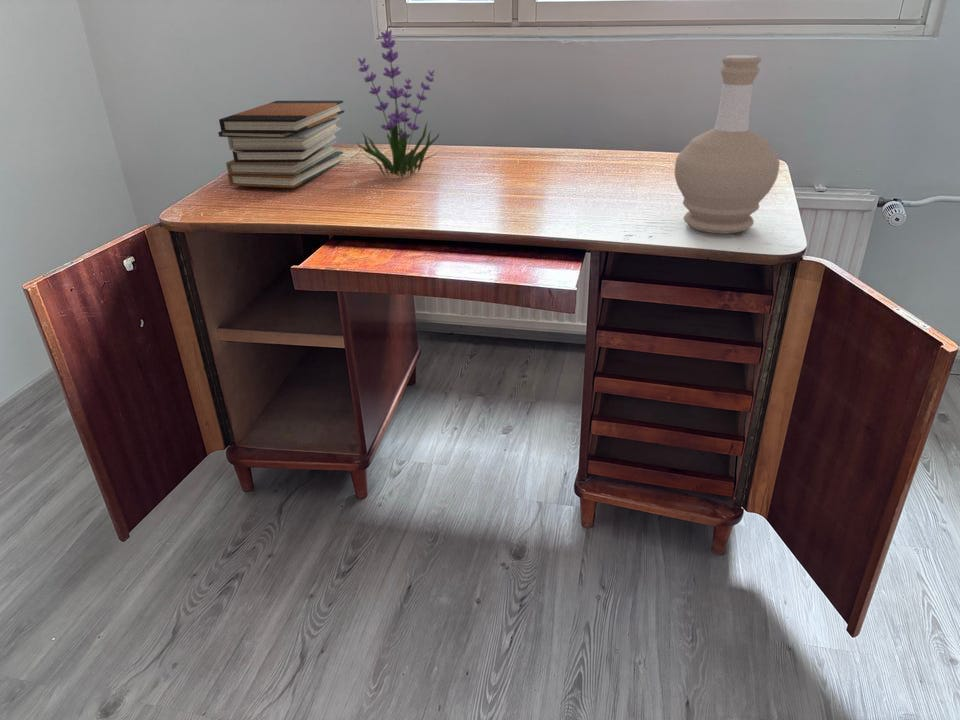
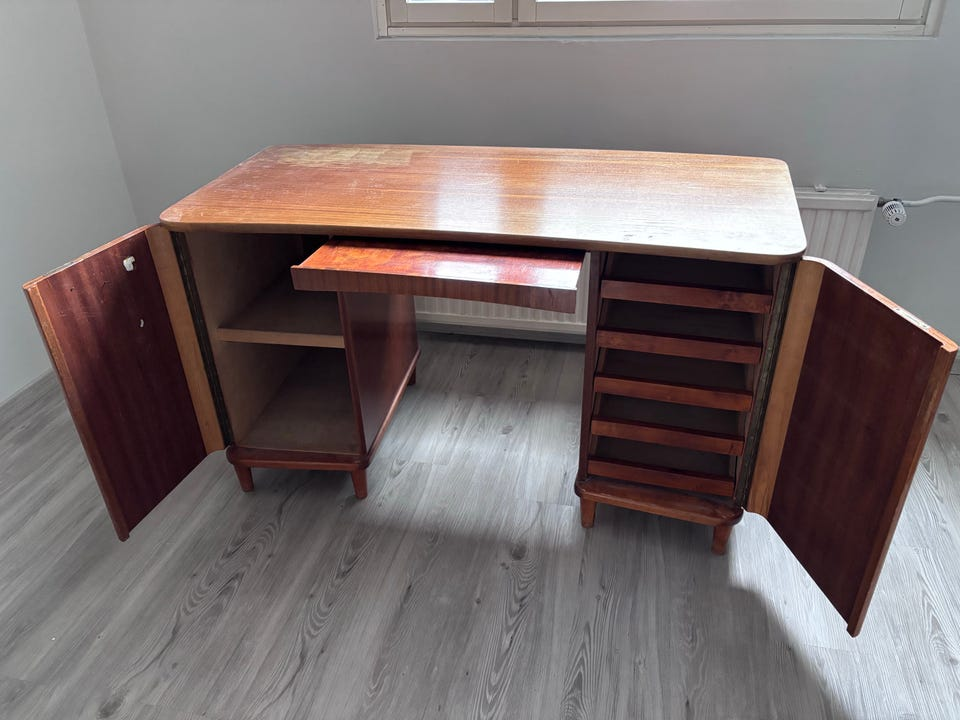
- plant [356,29,440,178]
- book stack [217,100,345,189]
- bottle [674,54,781,235]
